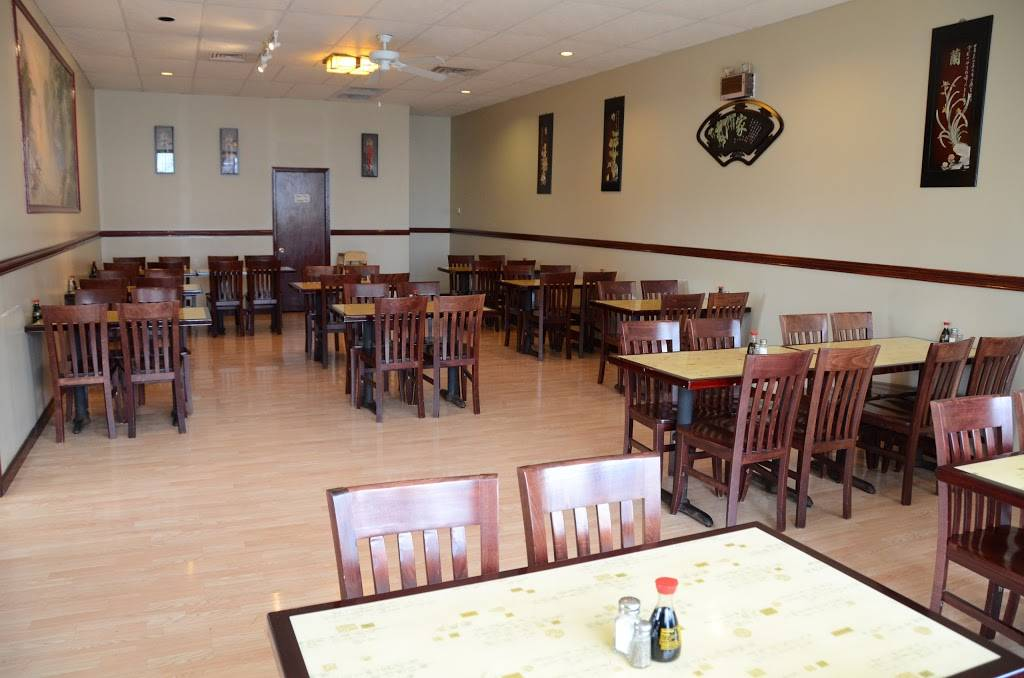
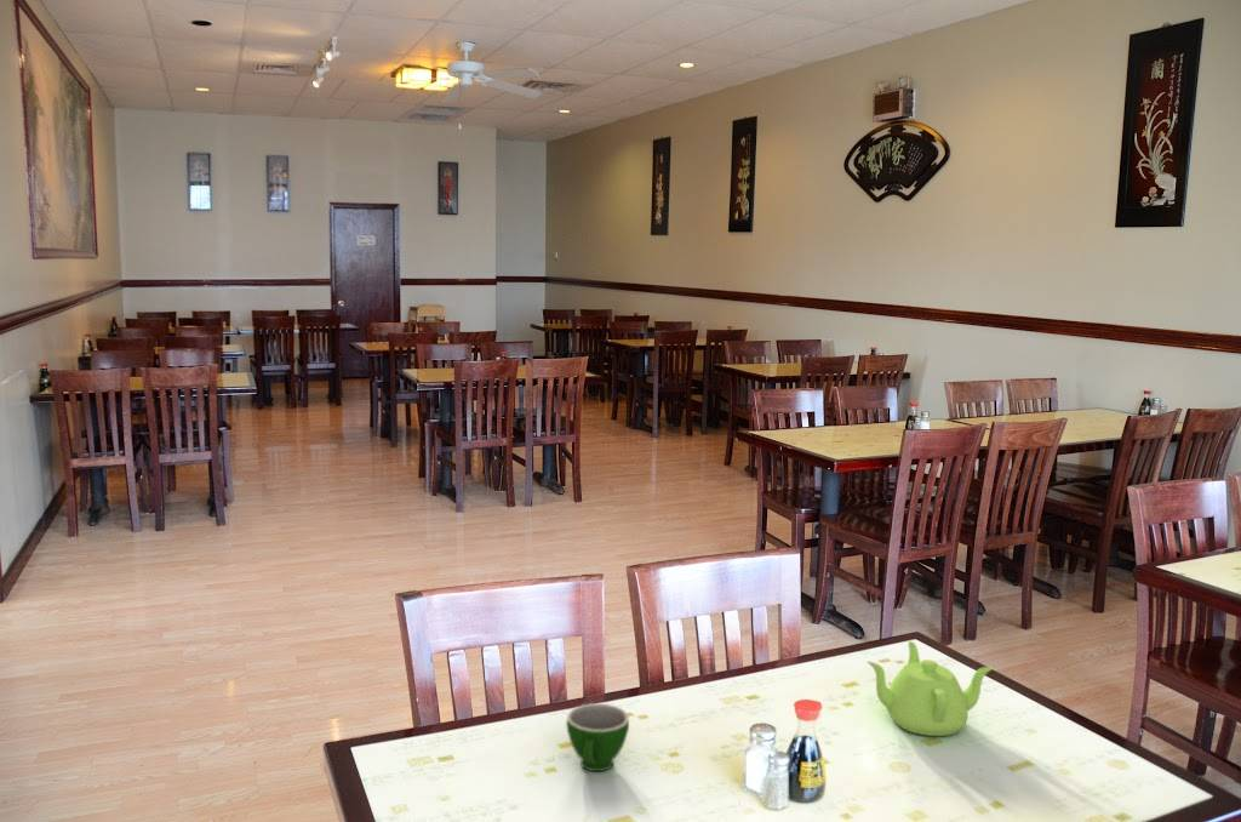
+ teacup [565,702,630,772]
+ teapot [865,640,995,737]
